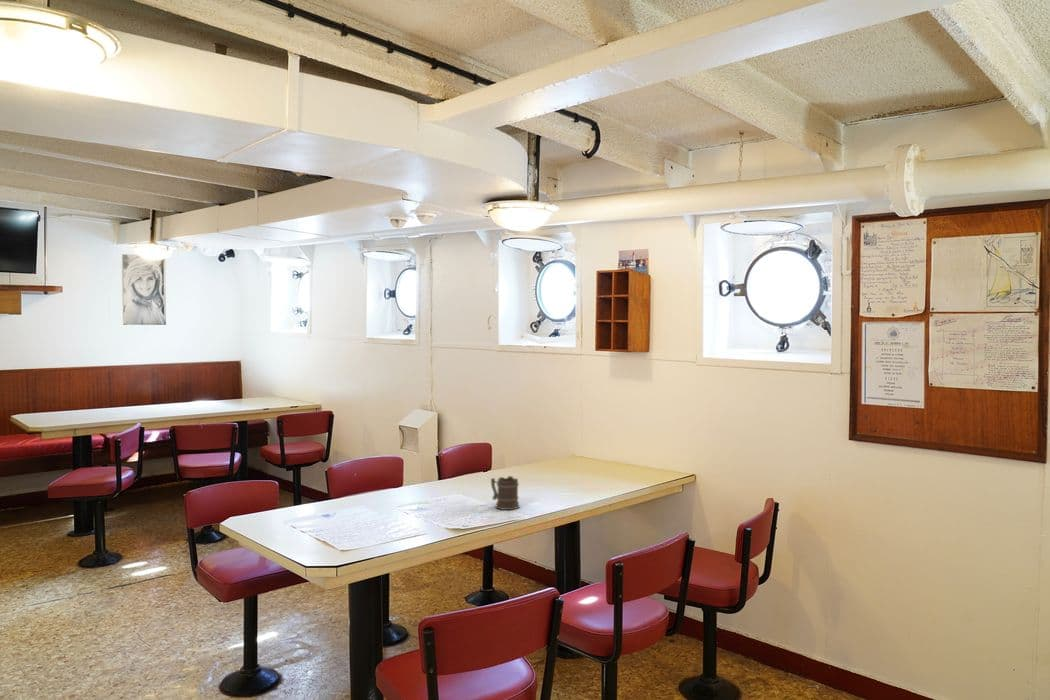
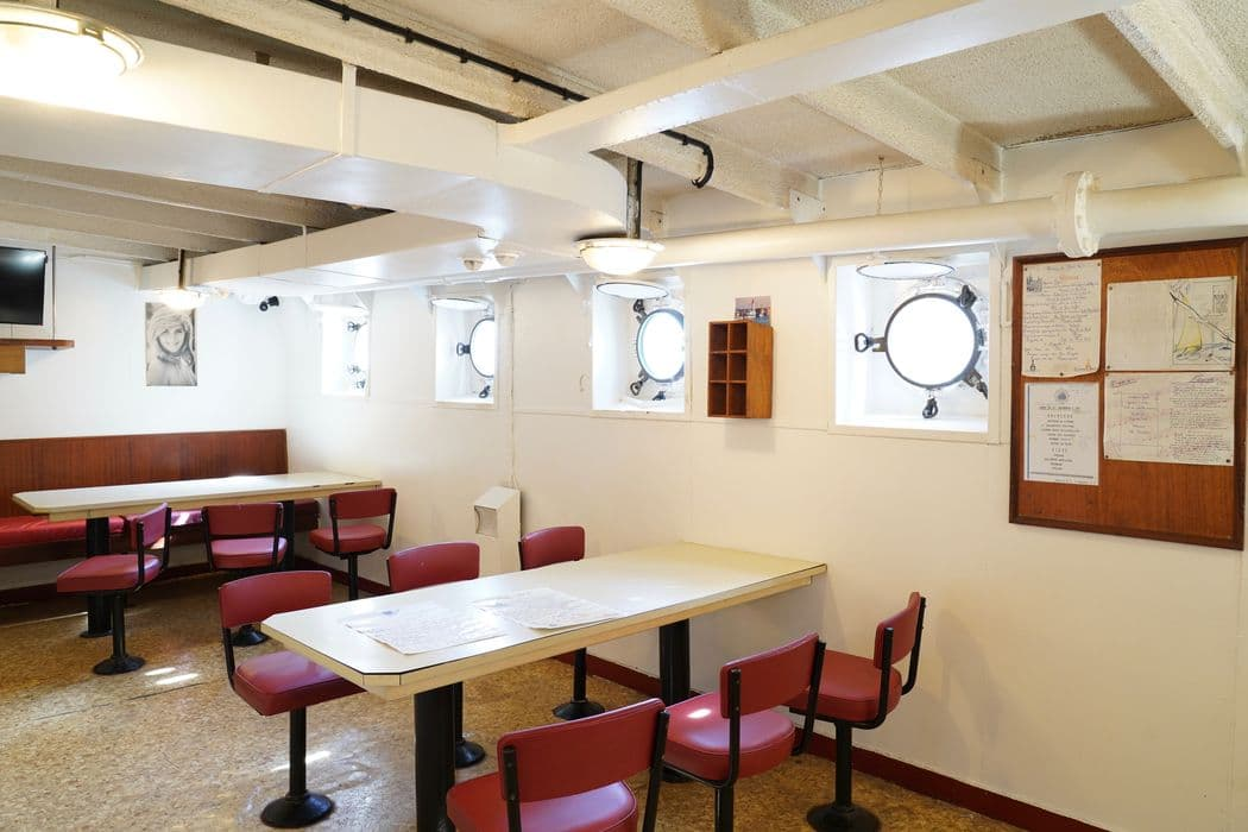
- mug [490,475,521,511]
